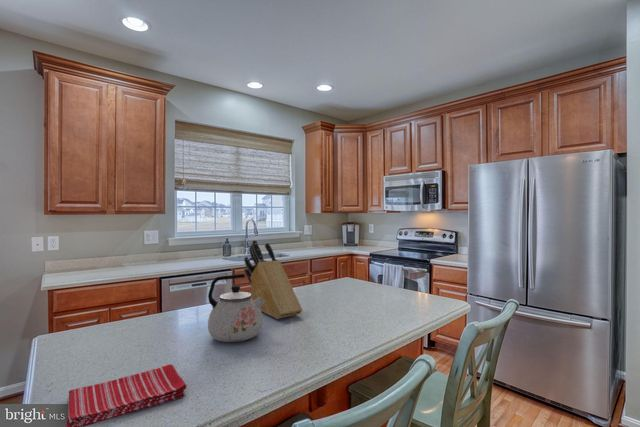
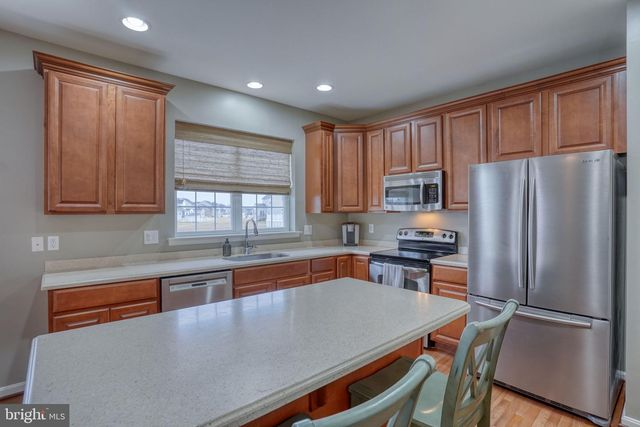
- kettle [207,273,264,343]
- dish towel [66,363,188,427]
- knife block [243,239,303,320]
